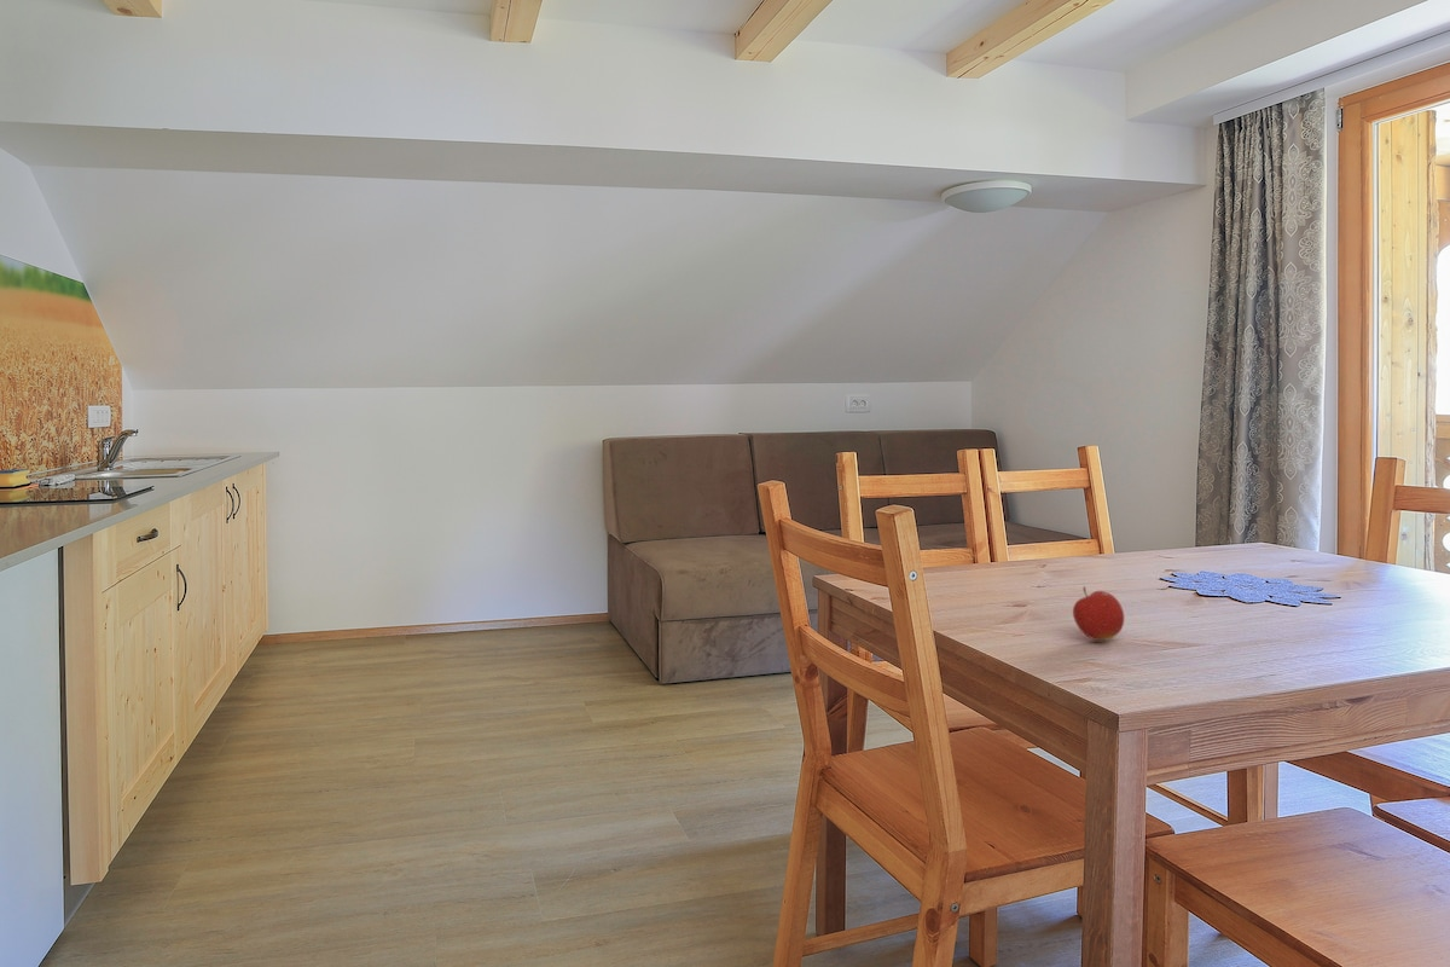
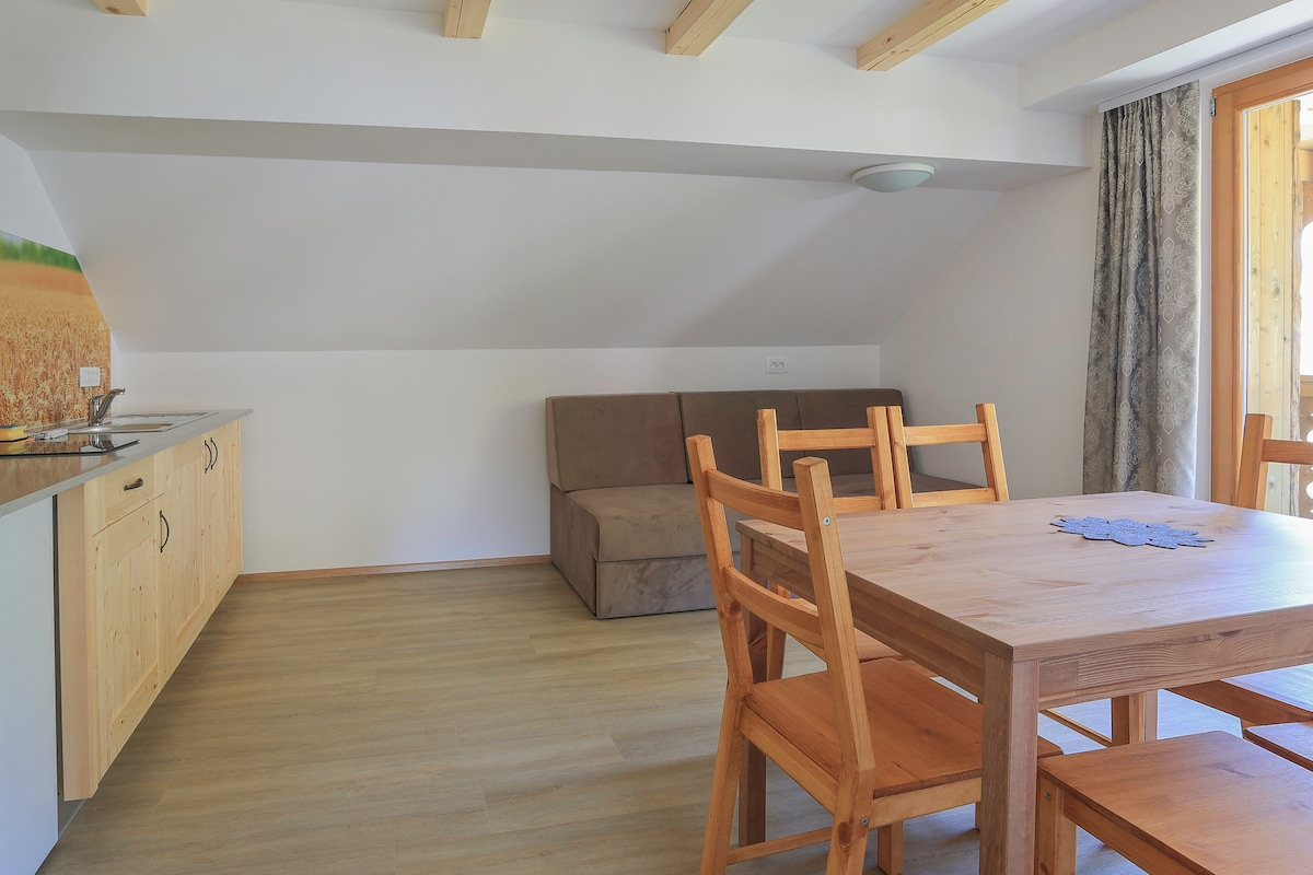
- fruit [1072,585,1125,642]
